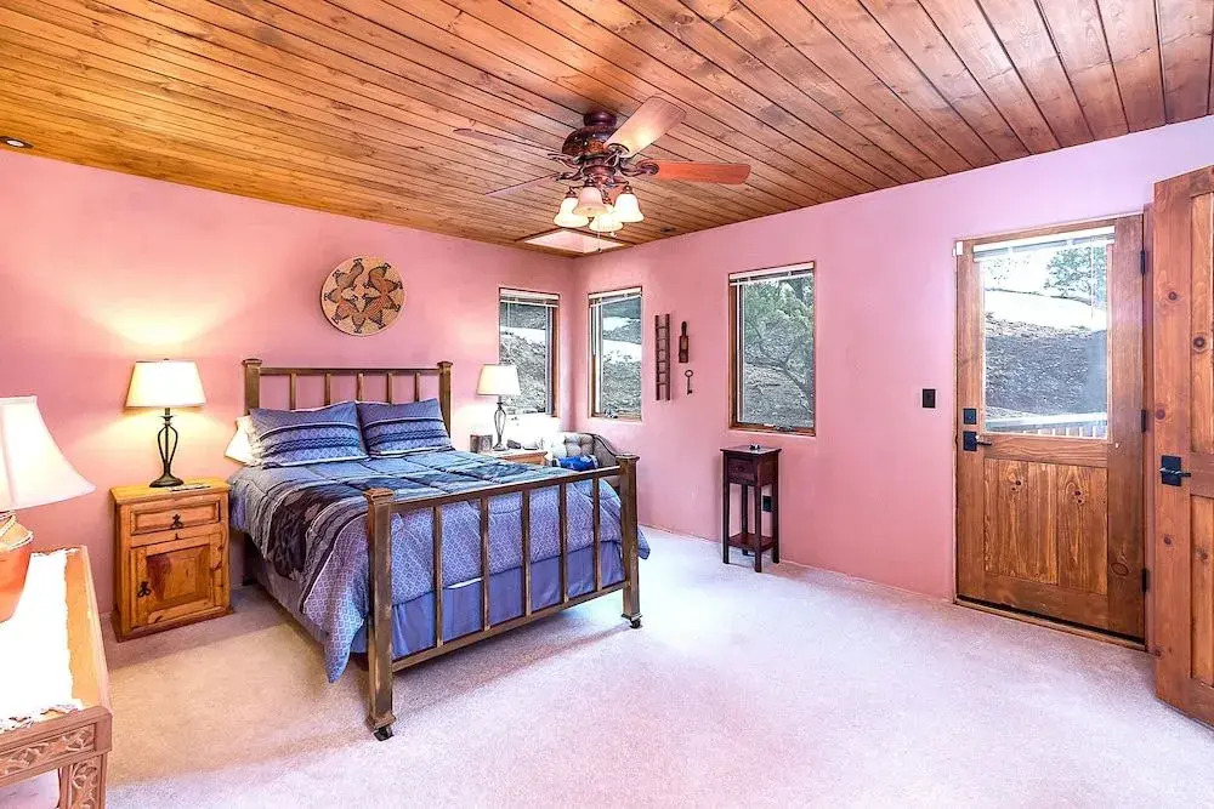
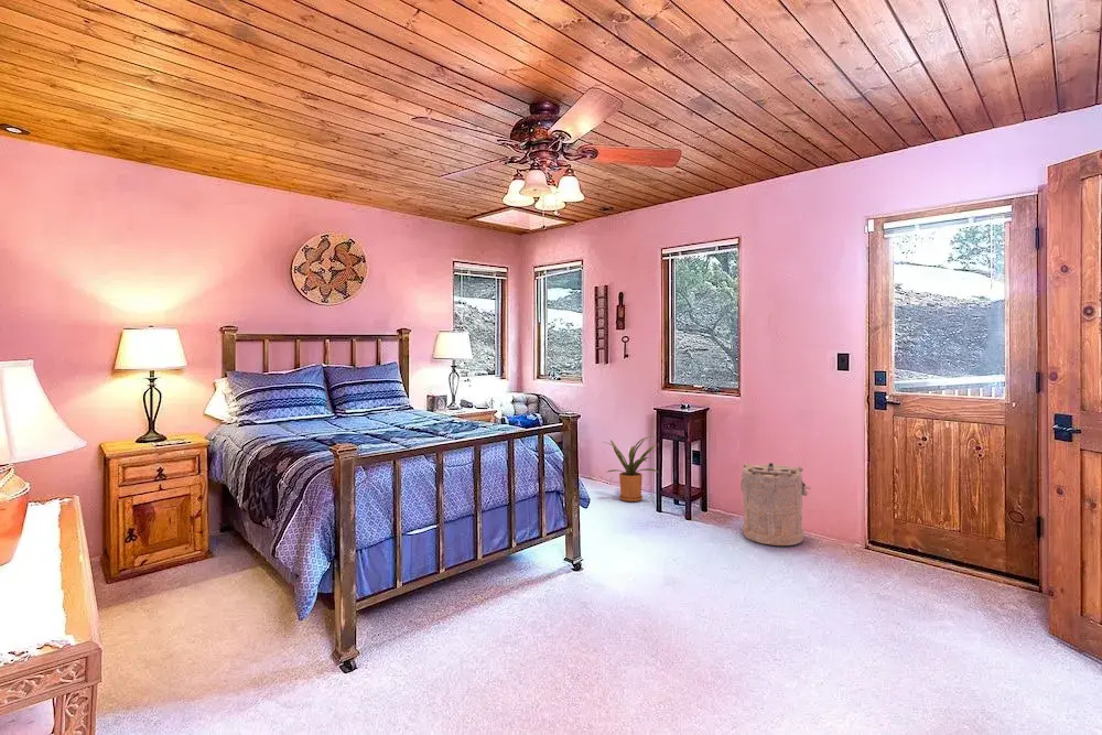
+ laundry hamper [739,462,812,547]
+ house plant [603,435,658,502]
